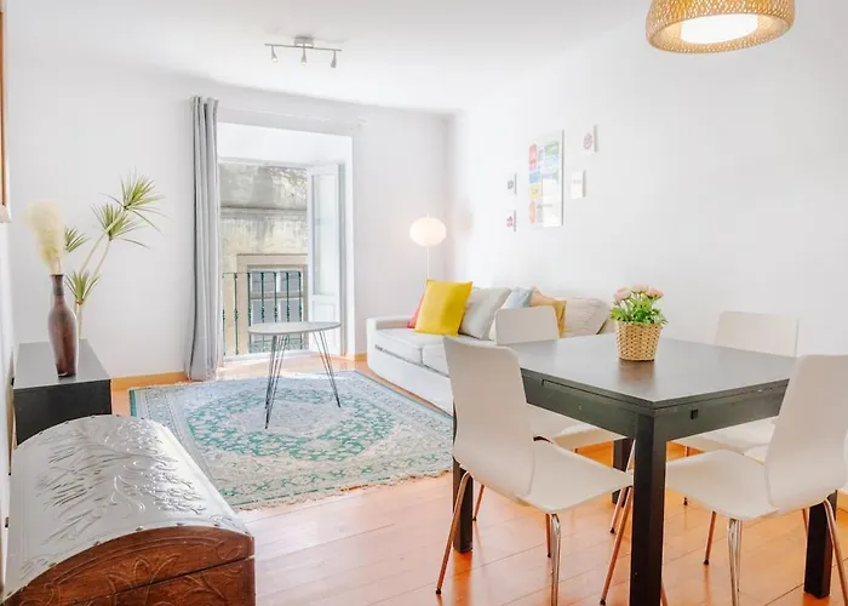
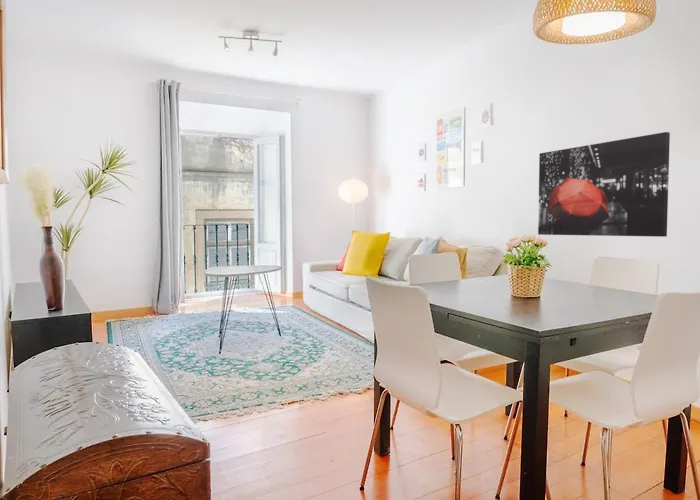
+ wall art [537,131,671,238]
